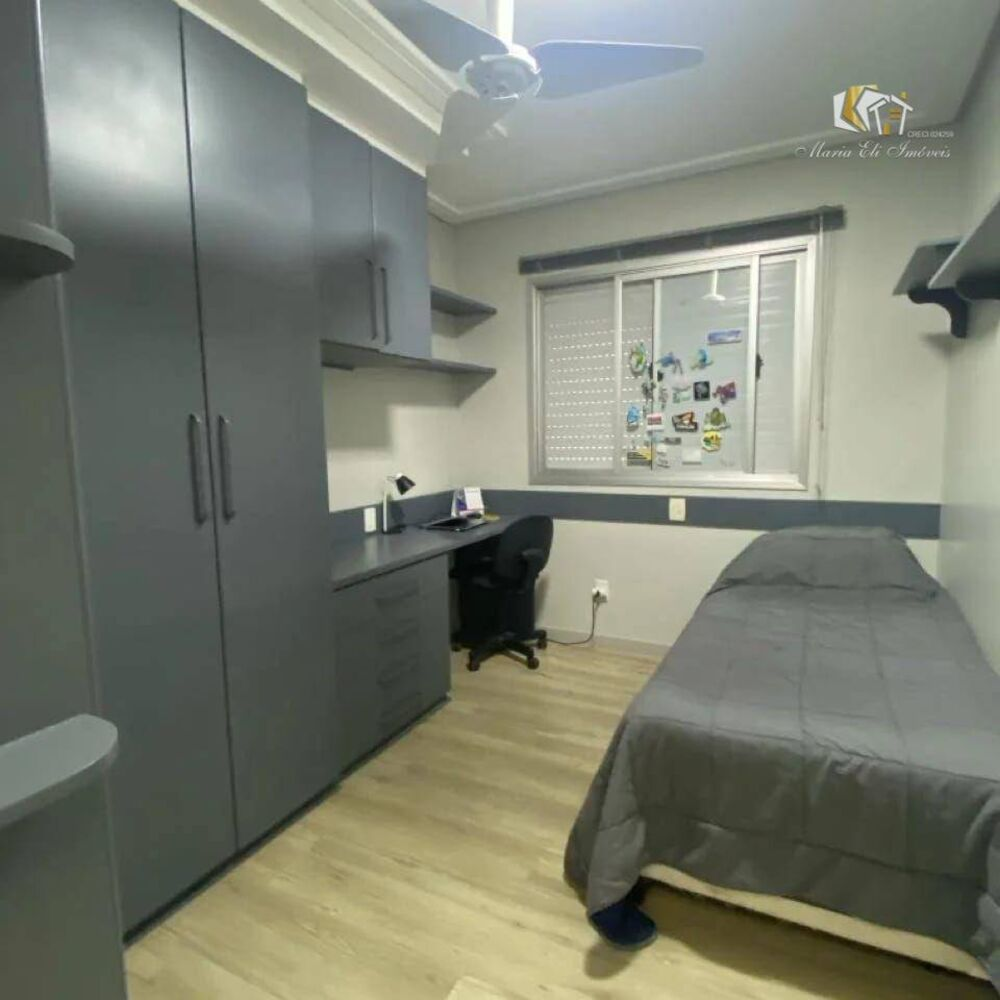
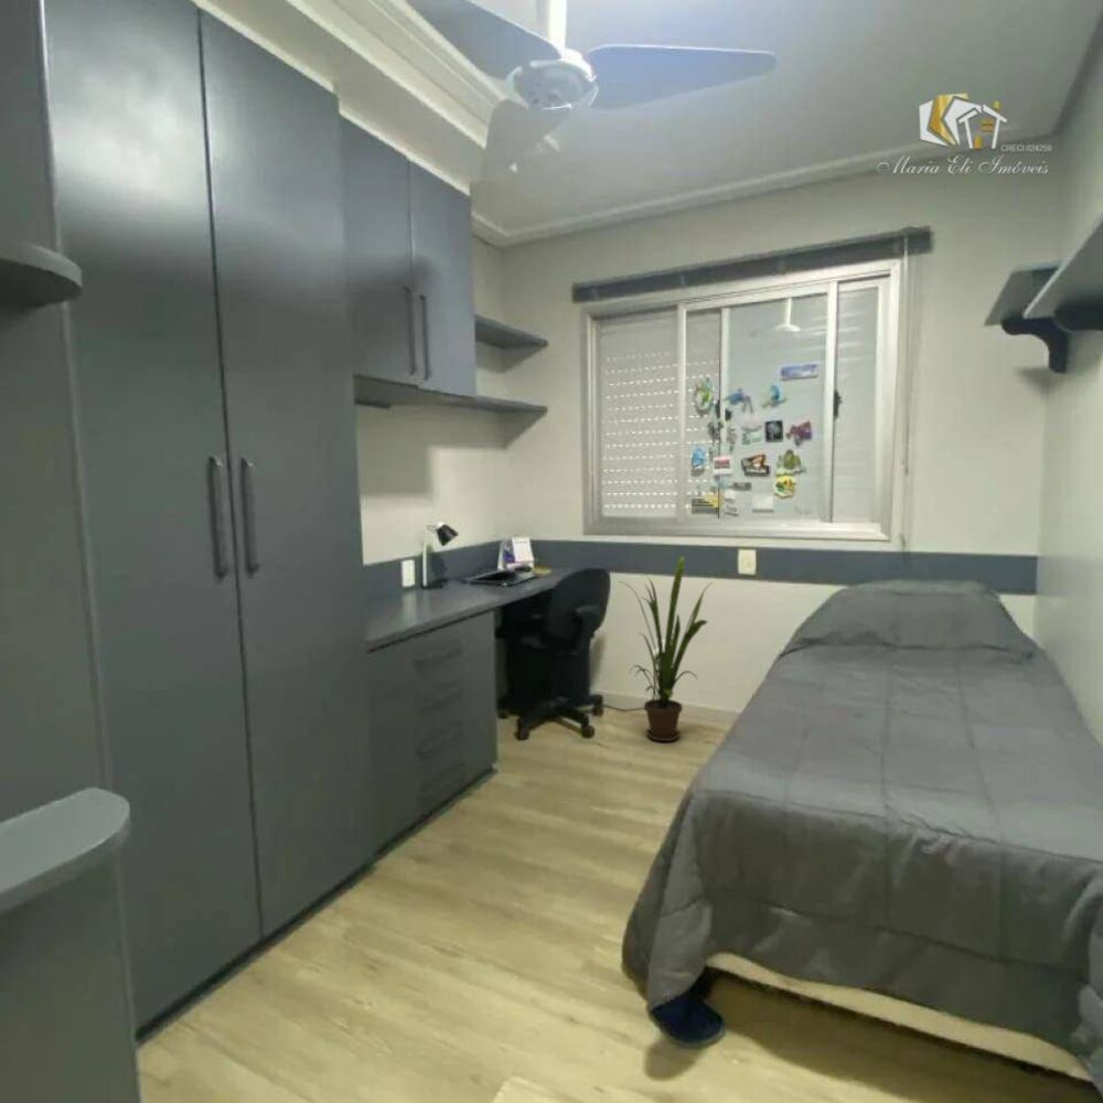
+ house plant [617,555,715,742]
